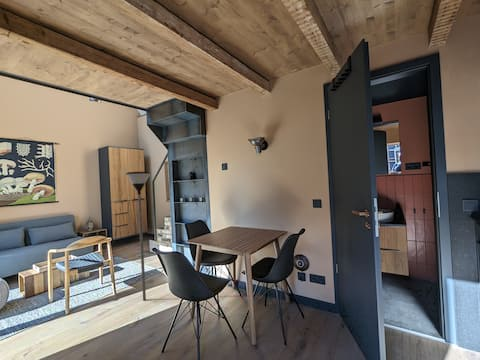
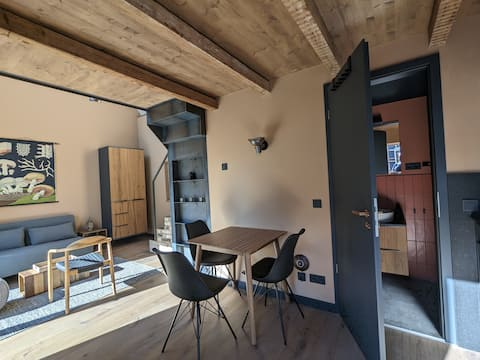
- floor lamp [124,171,152,302]
